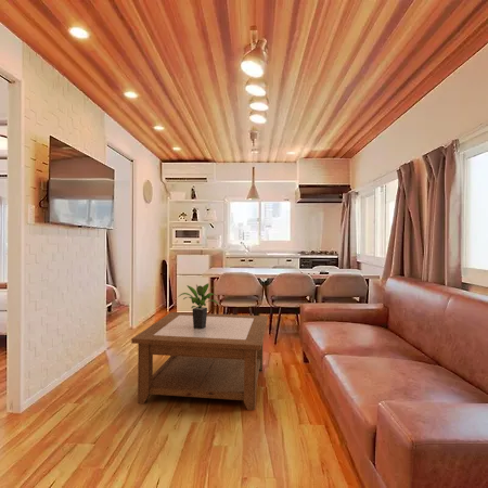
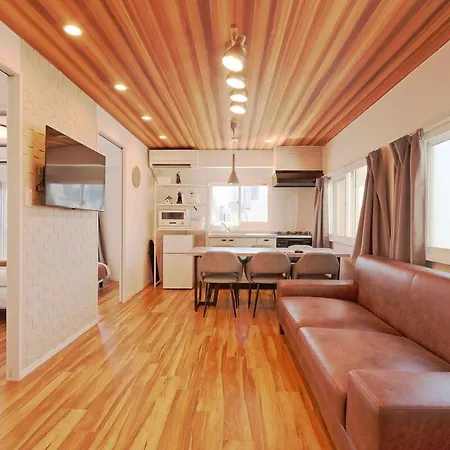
- coffee table [130,311,269,411]
- potted plant [177,282,220,329]
